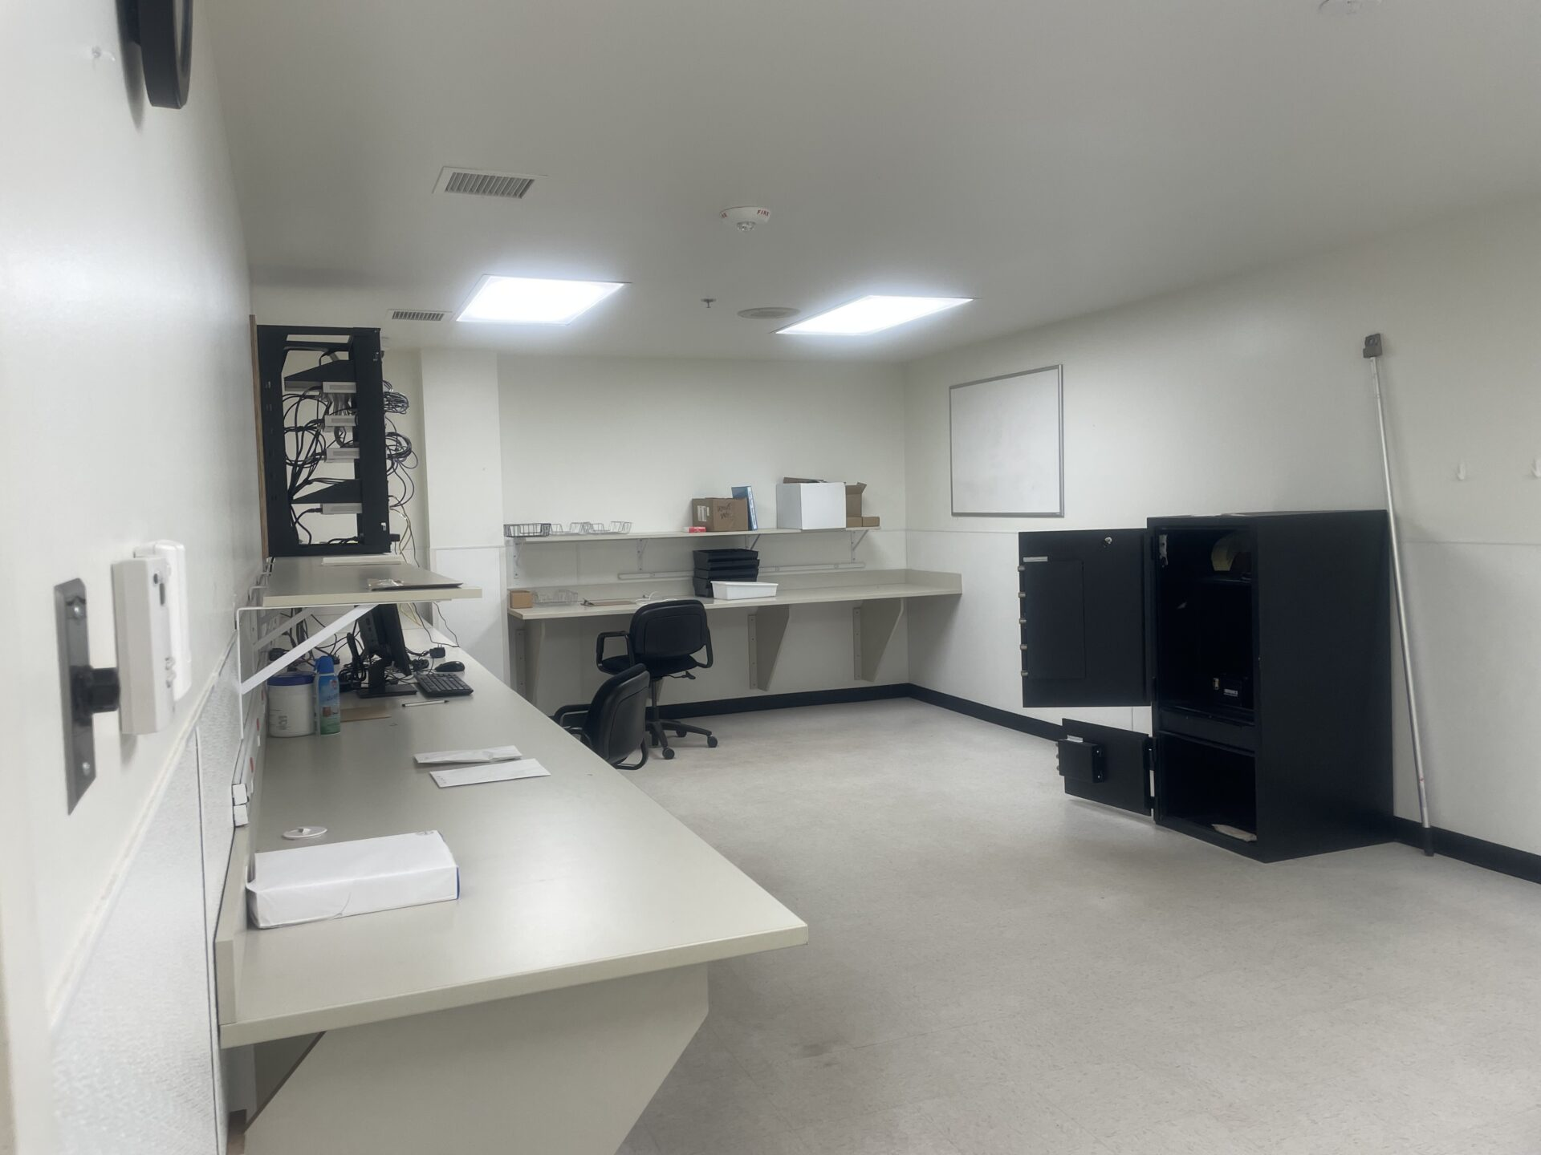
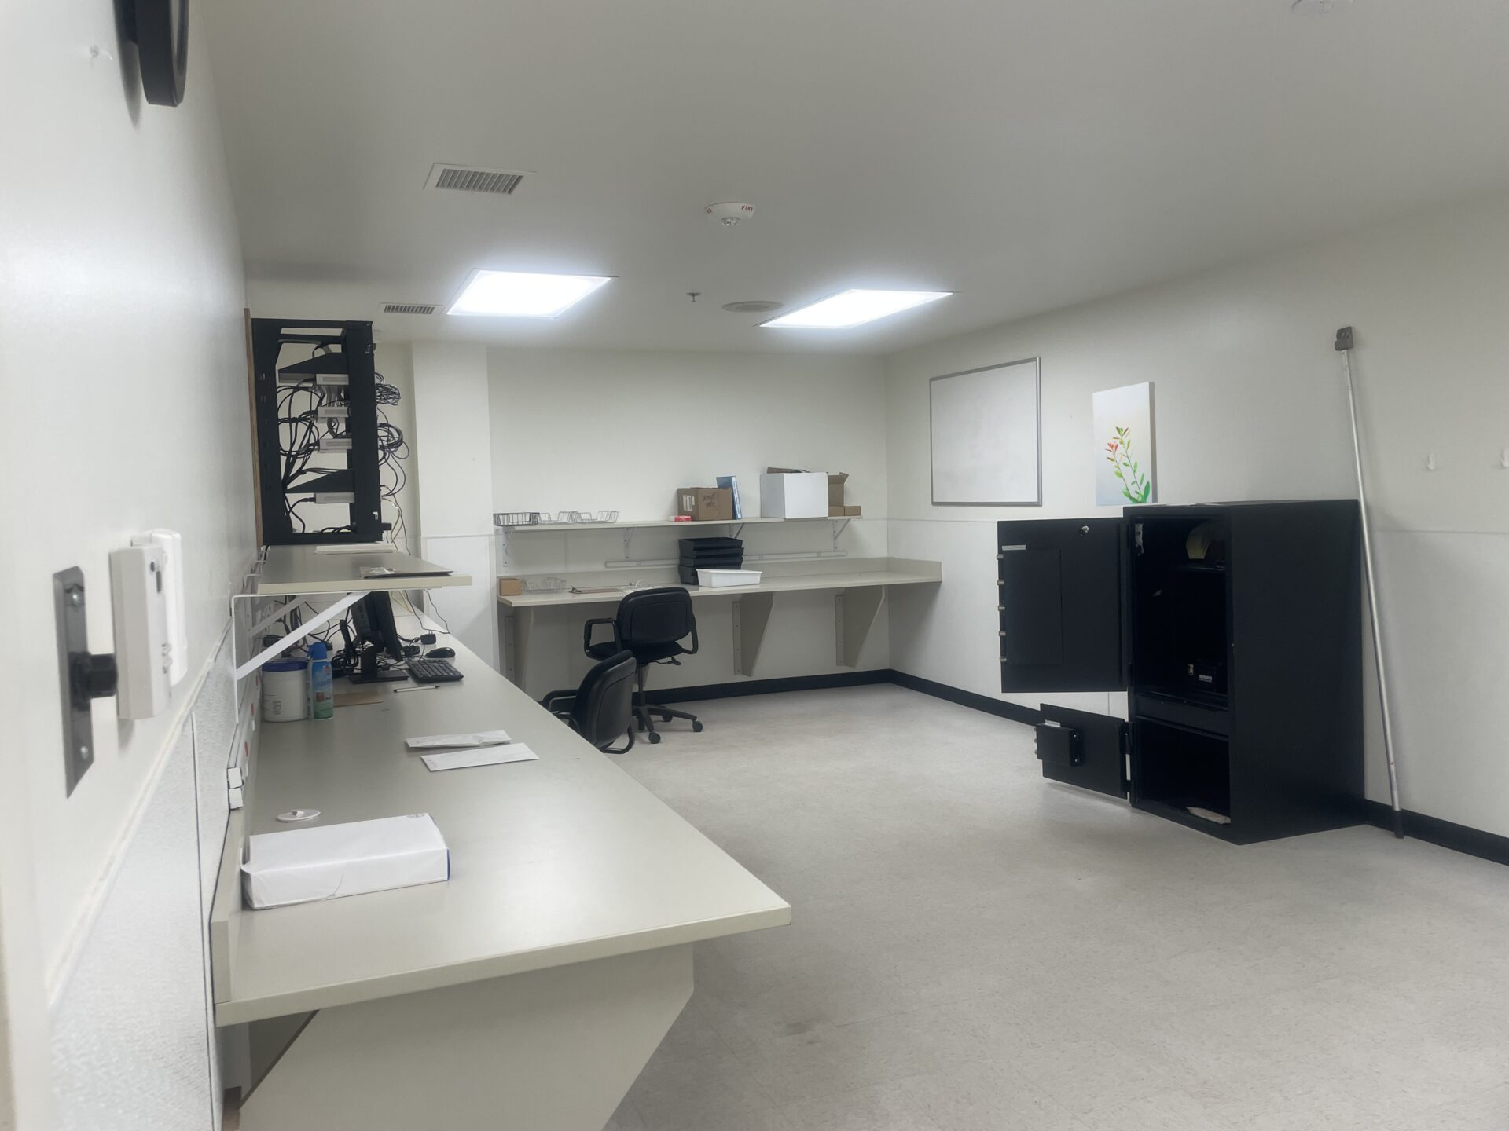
+ wall art [1092,381,1158,506]
